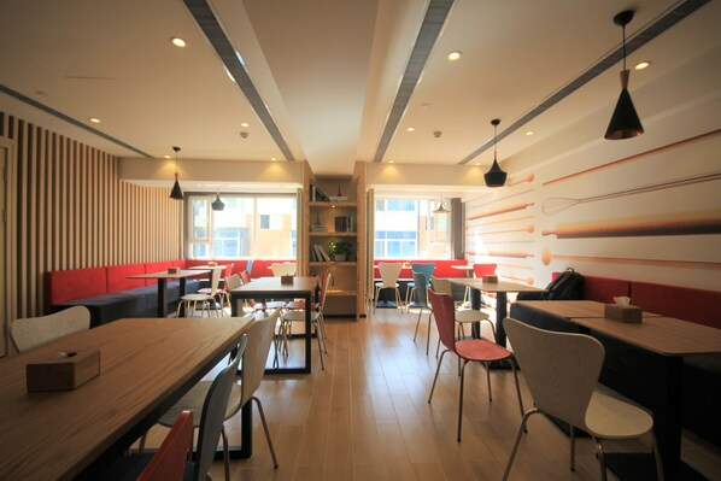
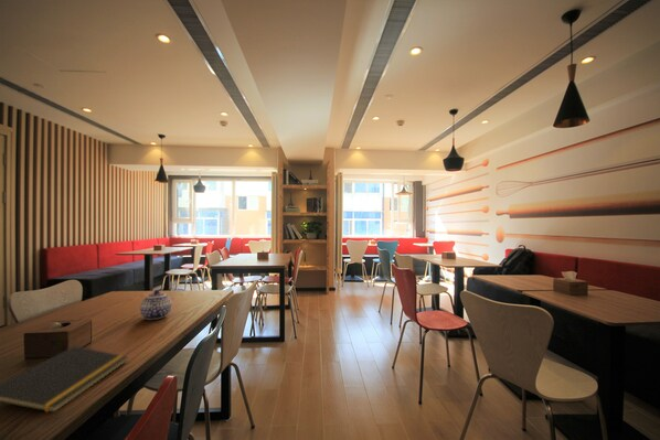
+ notepad [0,345,129,414]
+ teapot [139,289,172,321]
